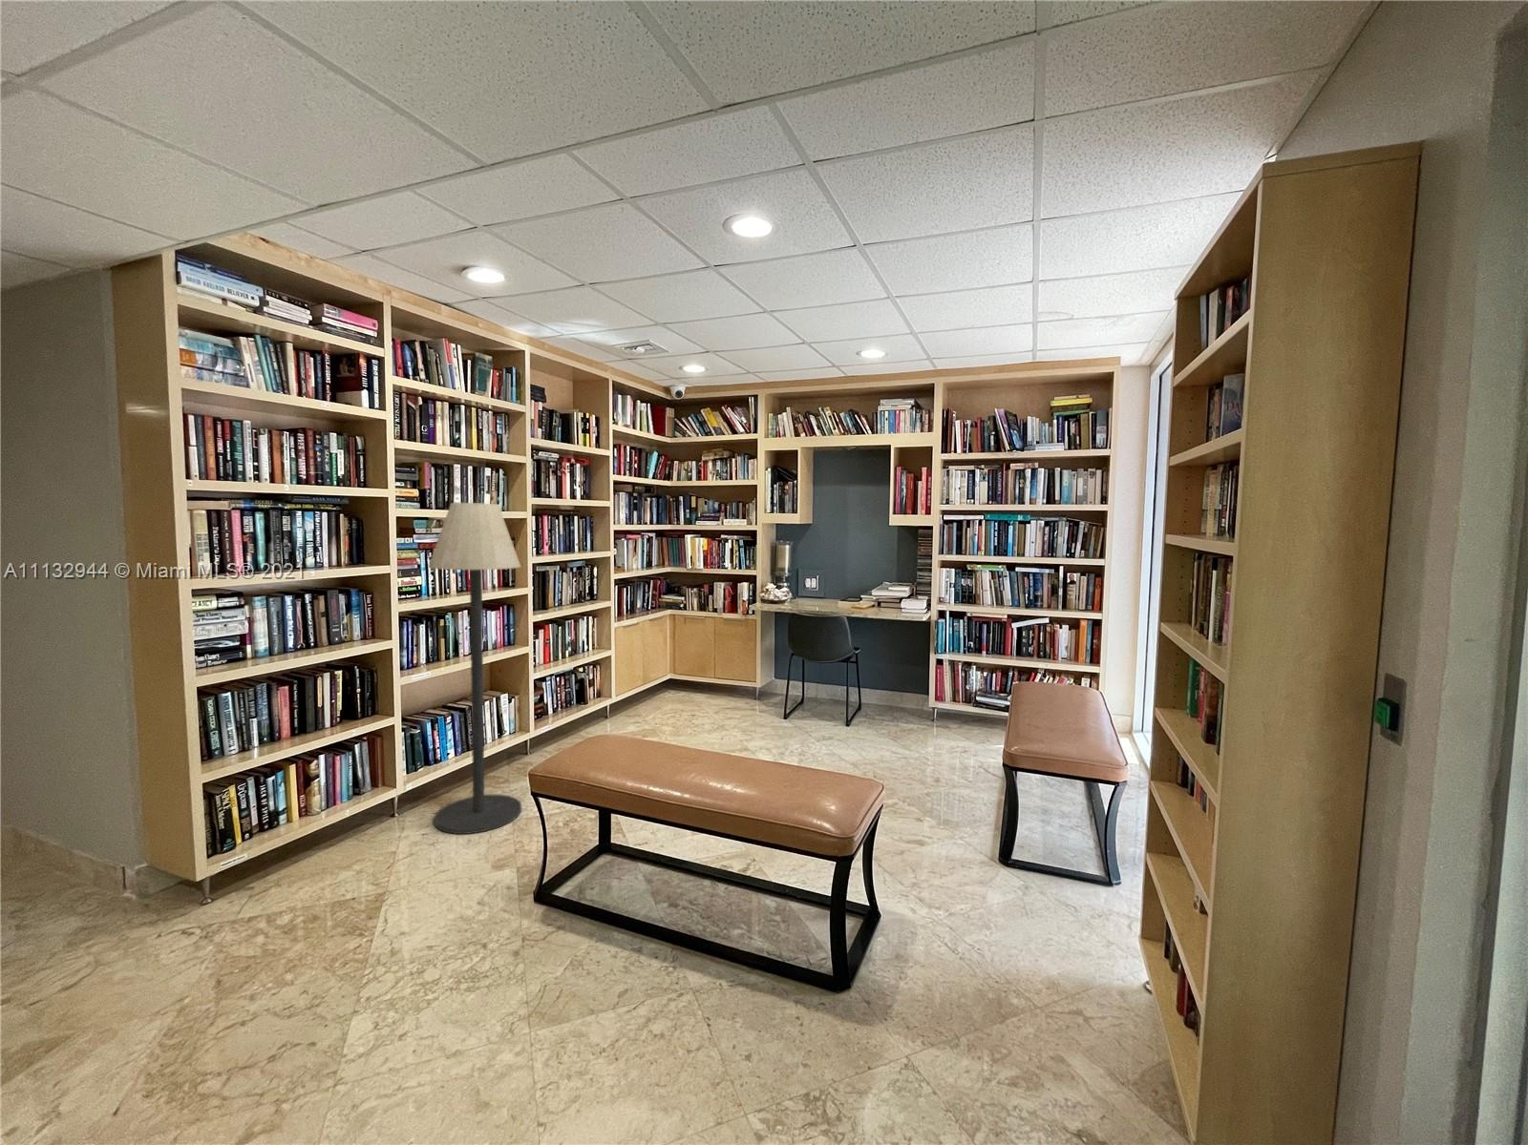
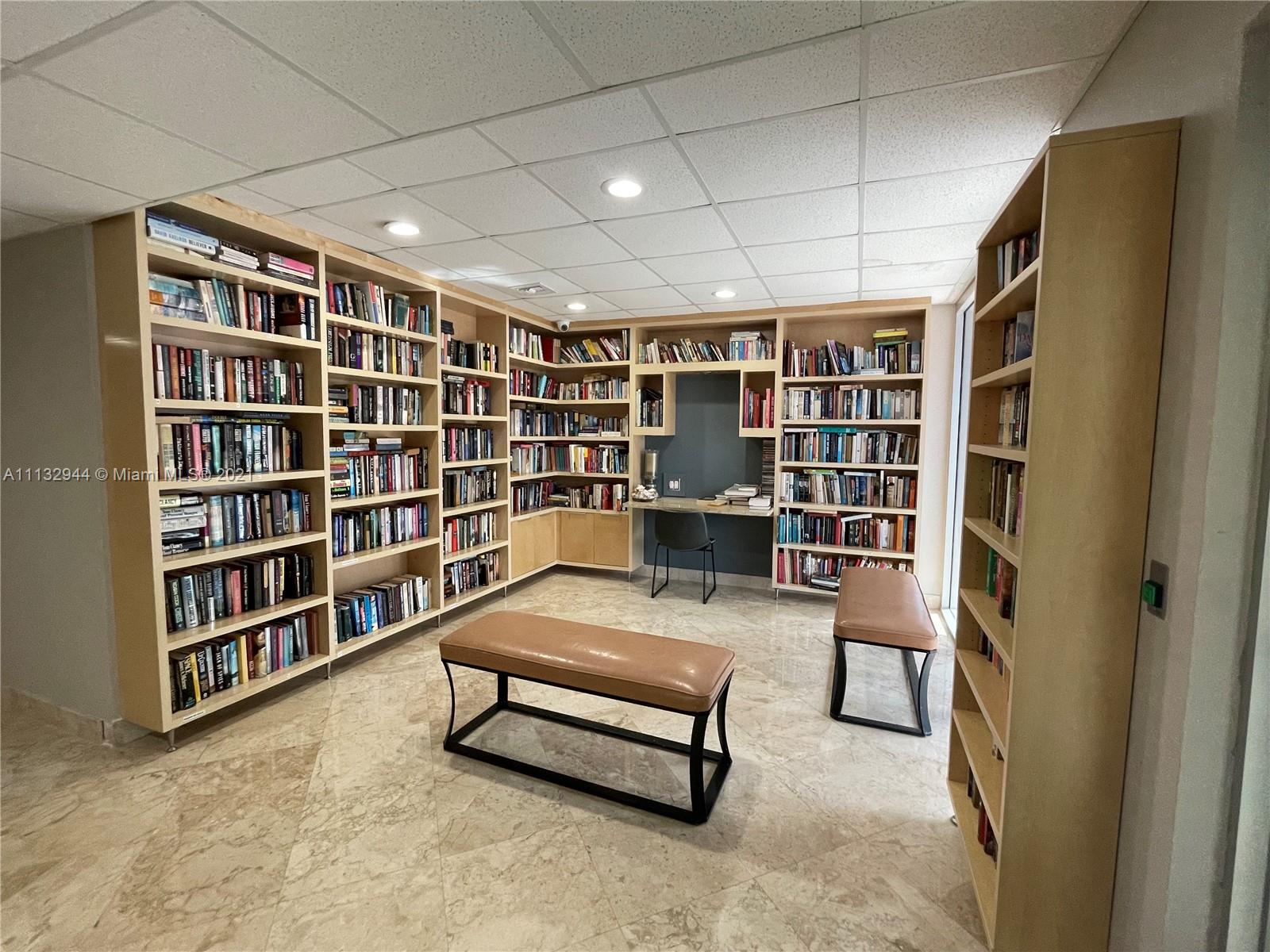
- floor lamp [427,502,522,835]
